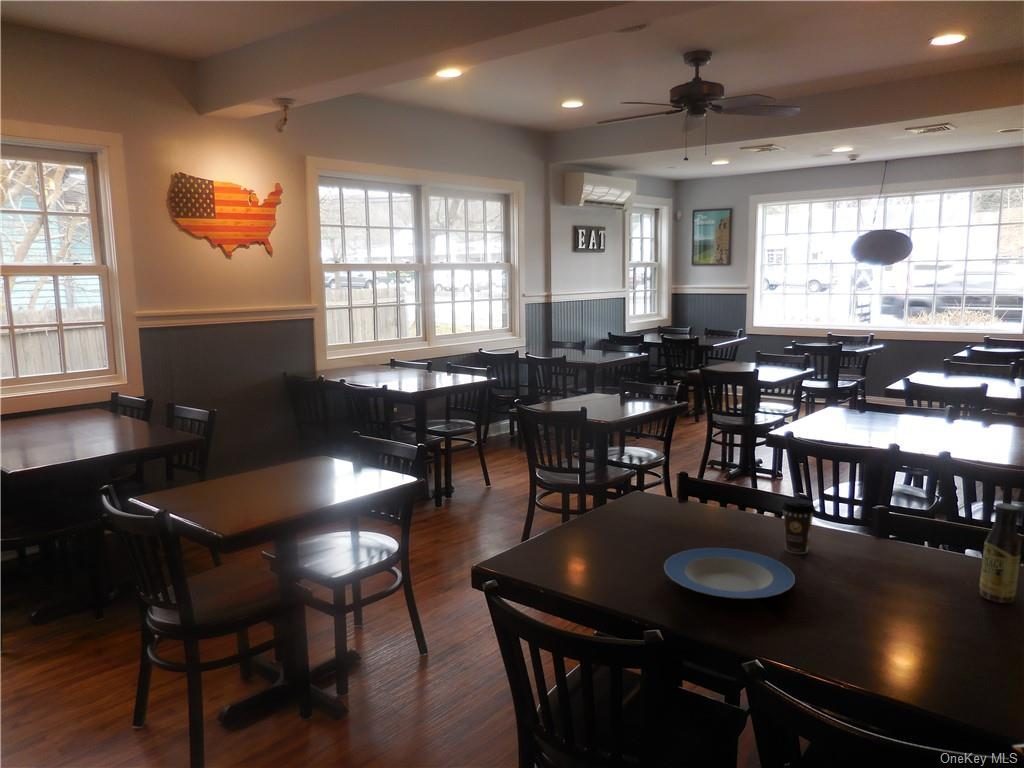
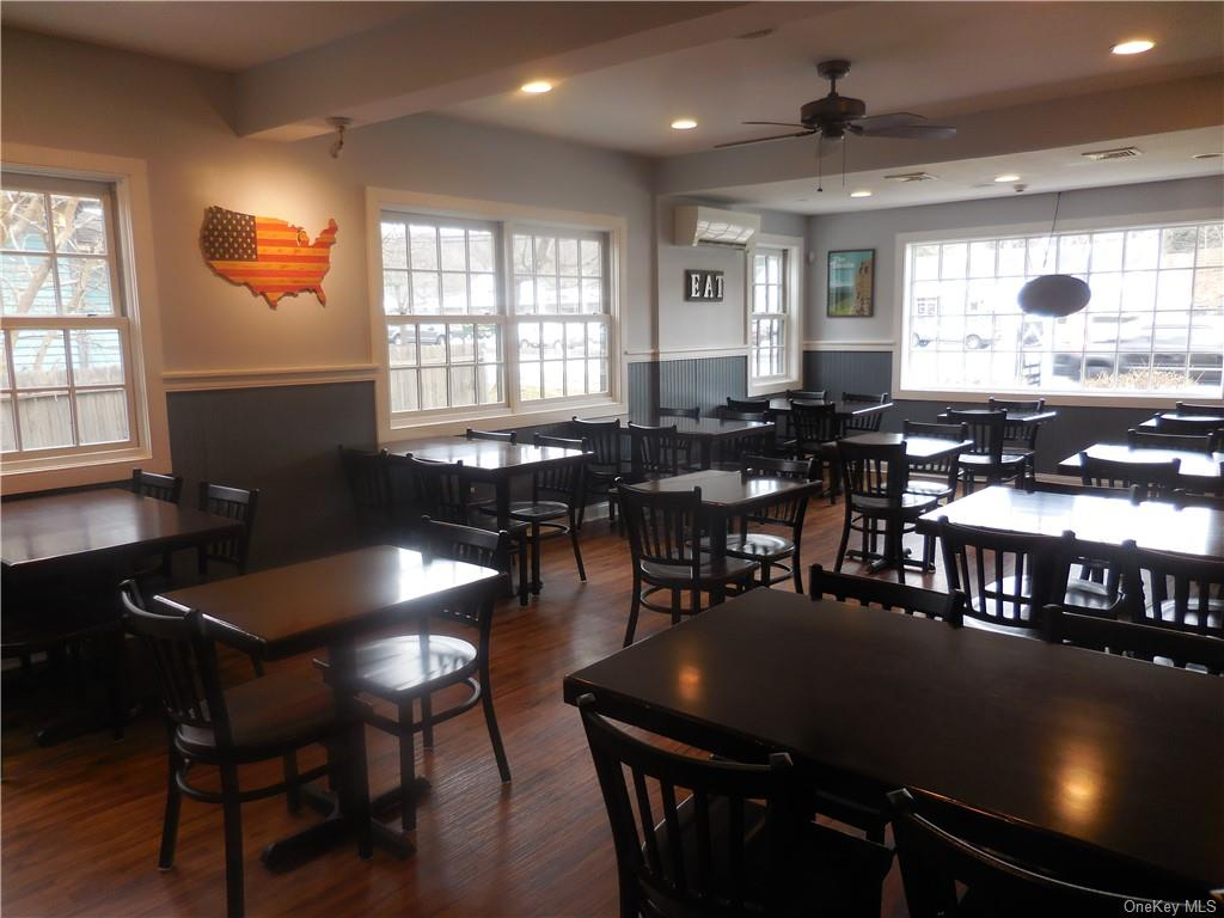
- plate [663,547,796,600]
- coffee cup [780,497,817,555]
- sauce bottle [979,502,1023,604]
